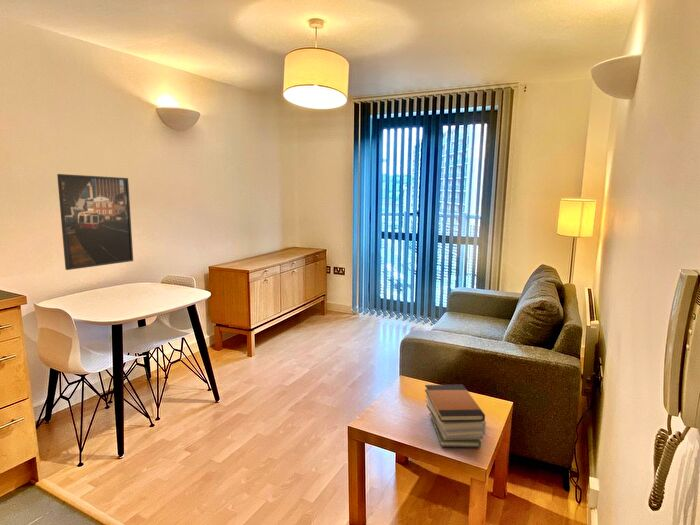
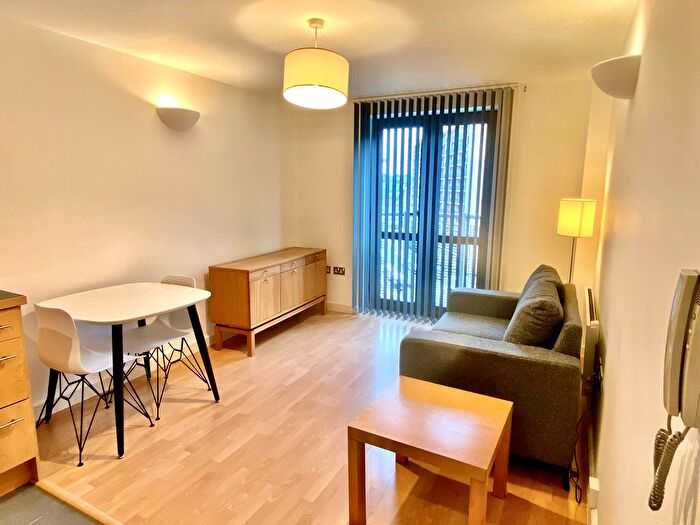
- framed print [56,173,134,271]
- book stack [424,383,487,448]
